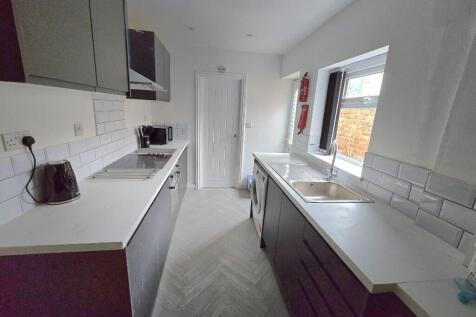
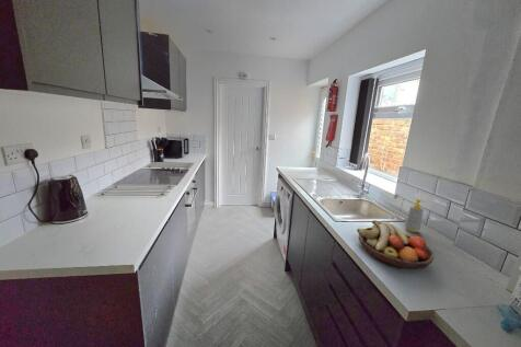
+ soap bottle [404,197,426,233]
+ fruit bowl [356,219,435,270]
